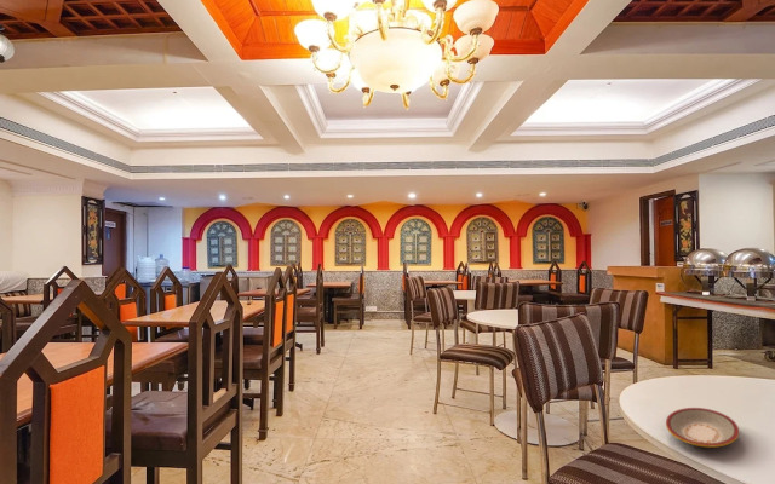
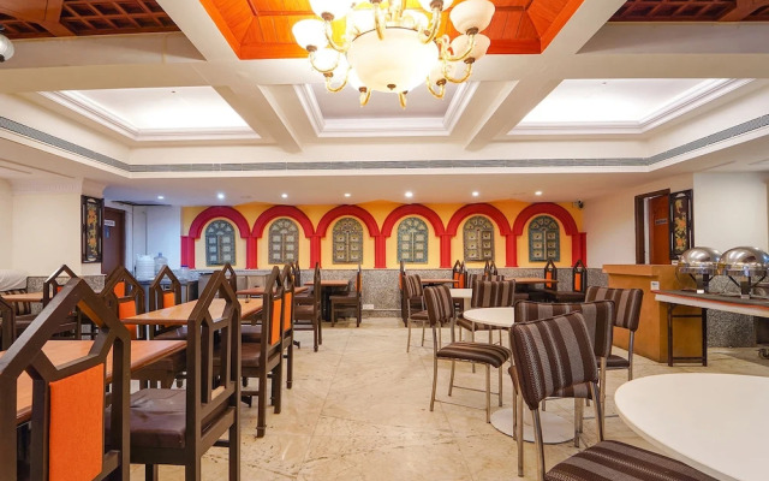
- plate [665,407,740,449]
